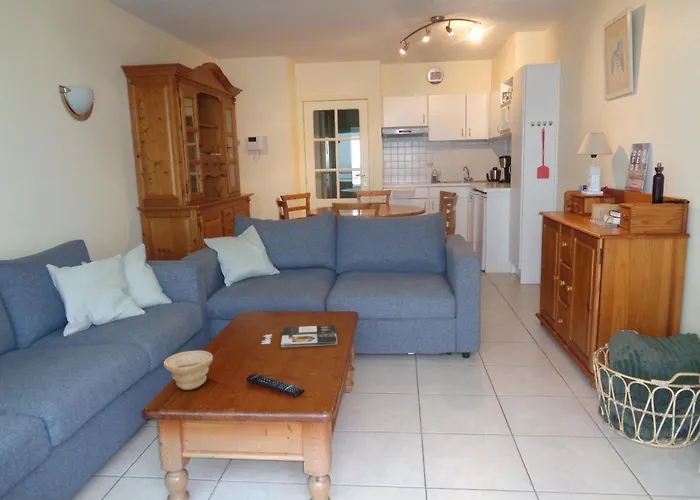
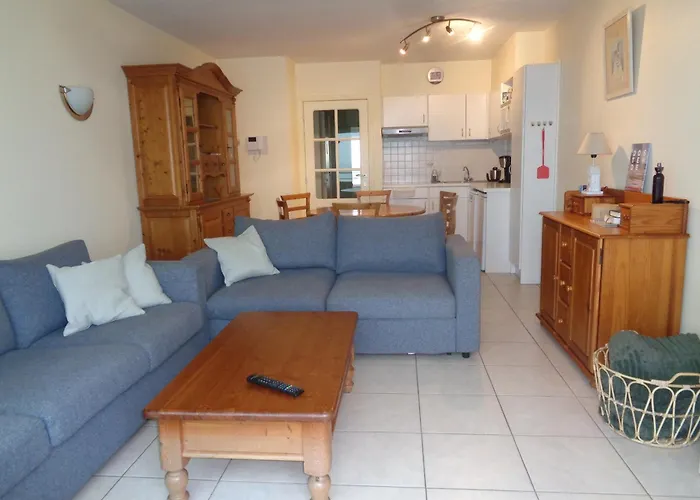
- magazine [260,324,338,348]
- bowl [163,350,214,391]
